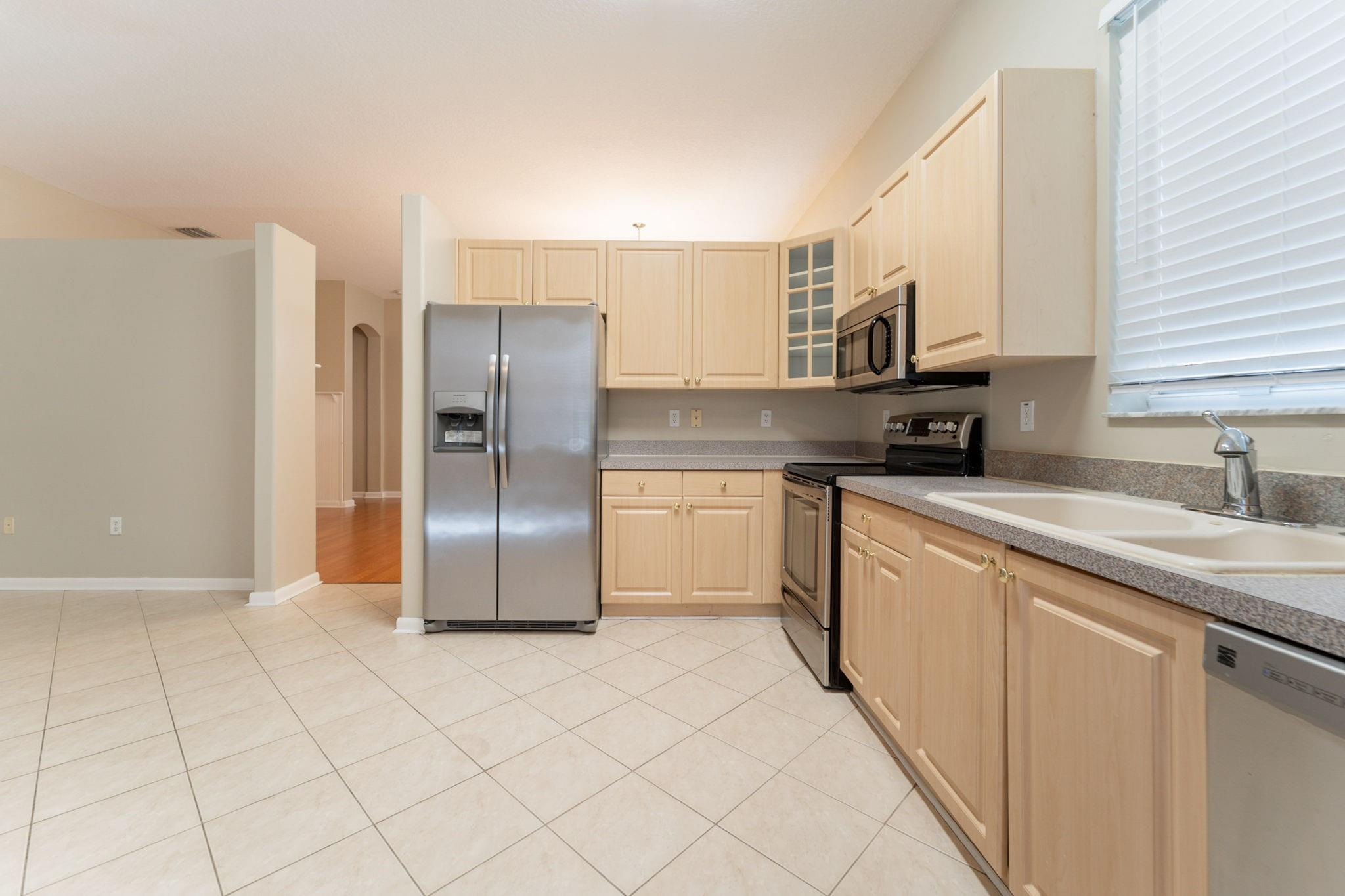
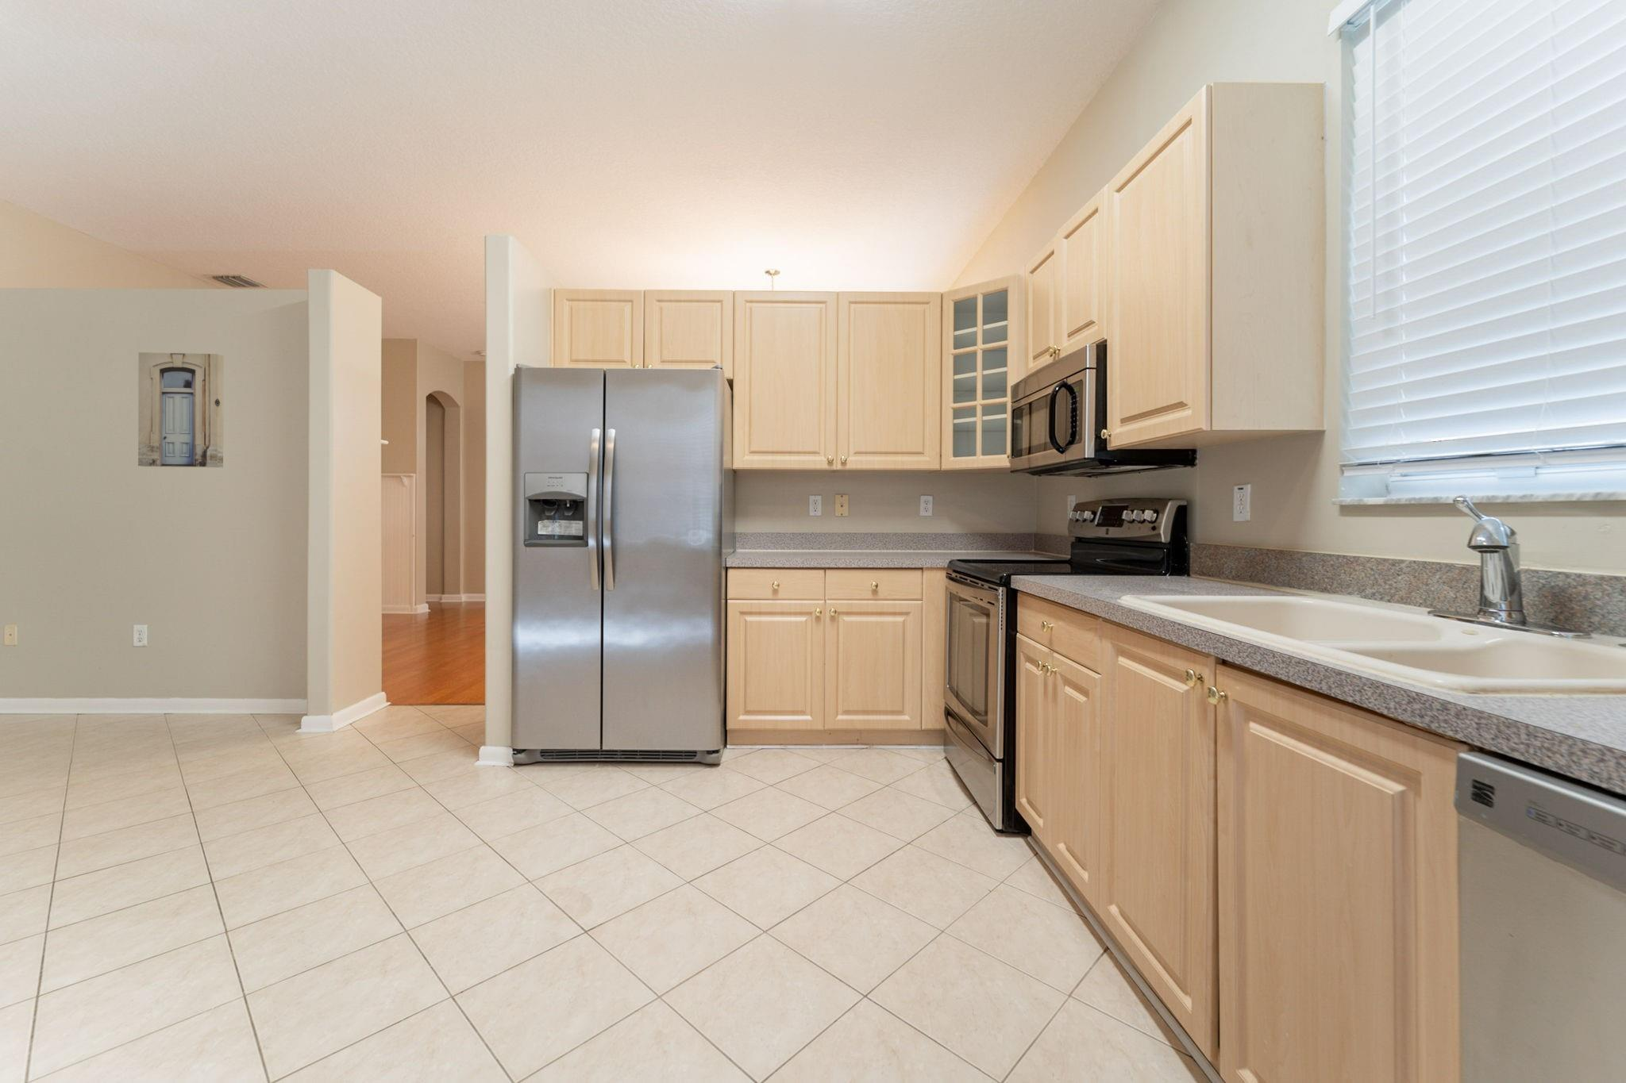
+ wall art [138,352,225,468]
